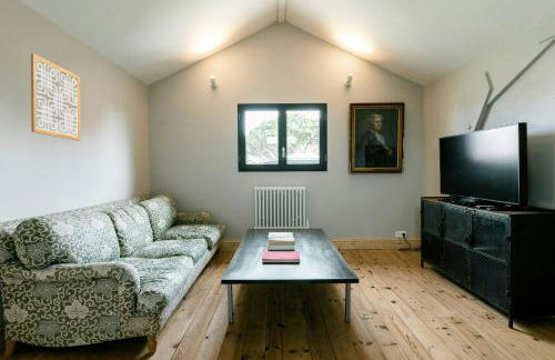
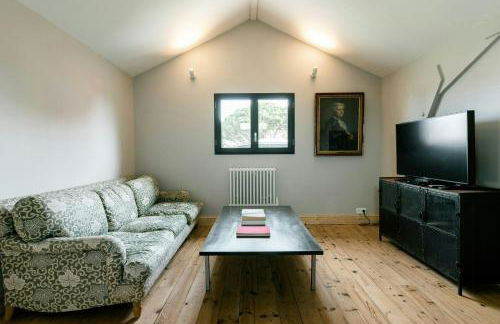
- wall art [30,52,81,141]
